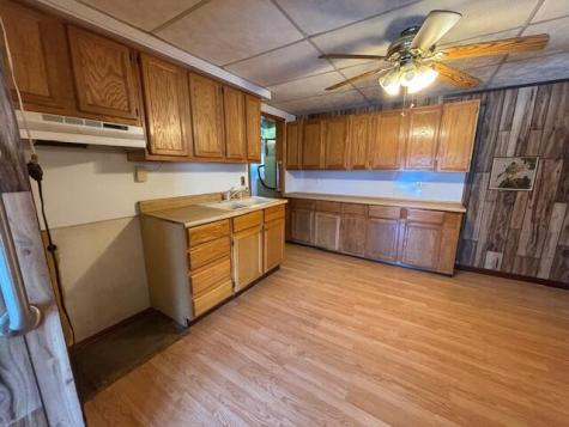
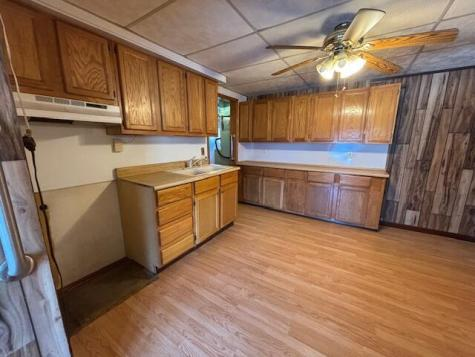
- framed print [486,154,541,193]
